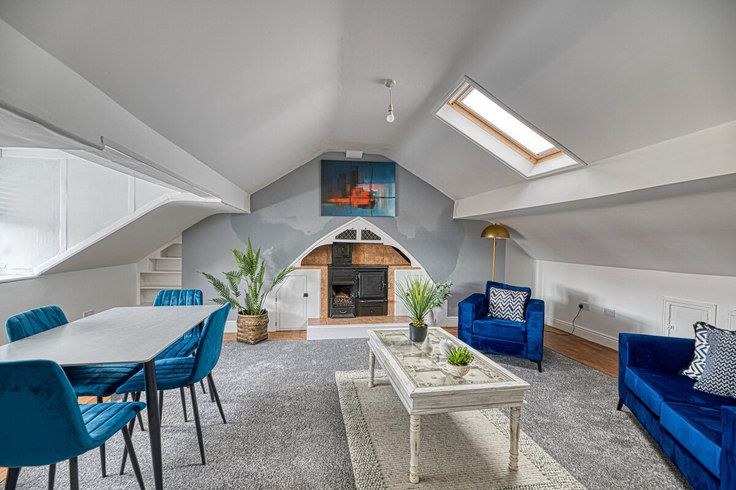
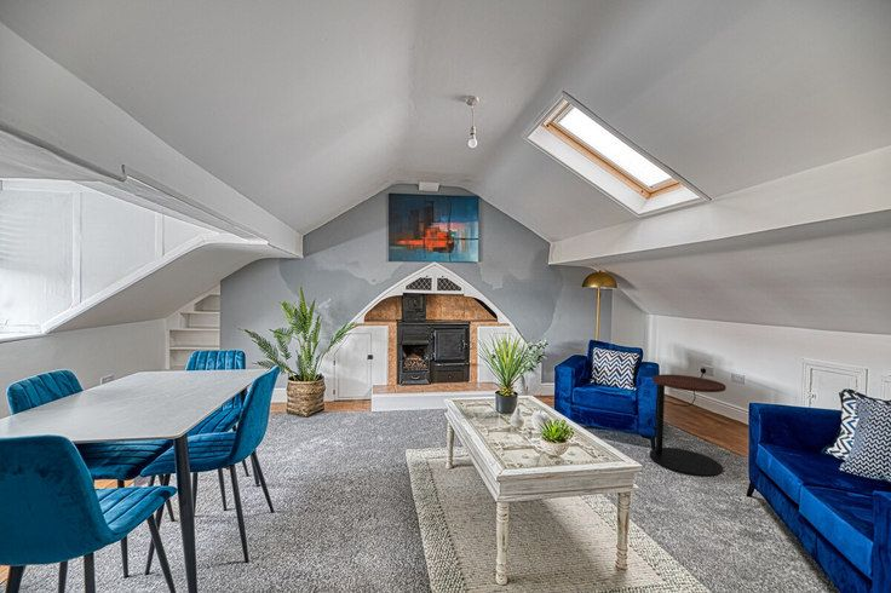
+ side table [649,373,728,478]
